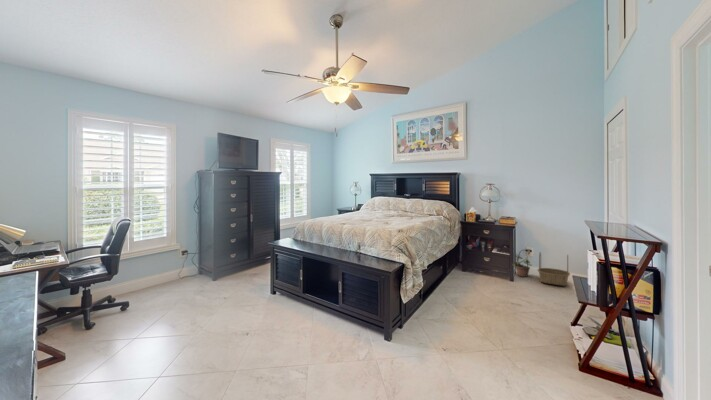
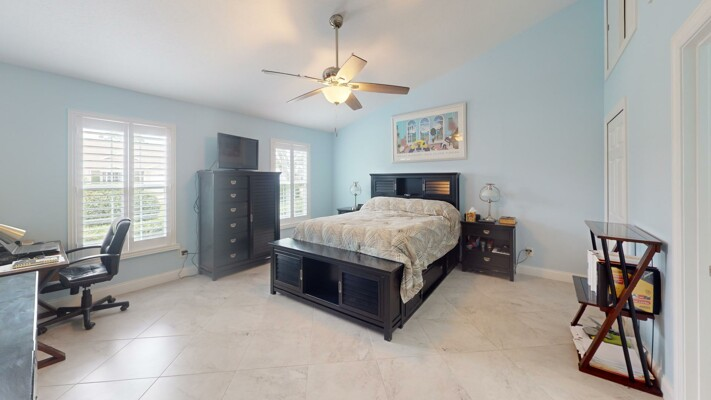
- basket [537,251,571,287]
- potted plant [513,253,533,278]
